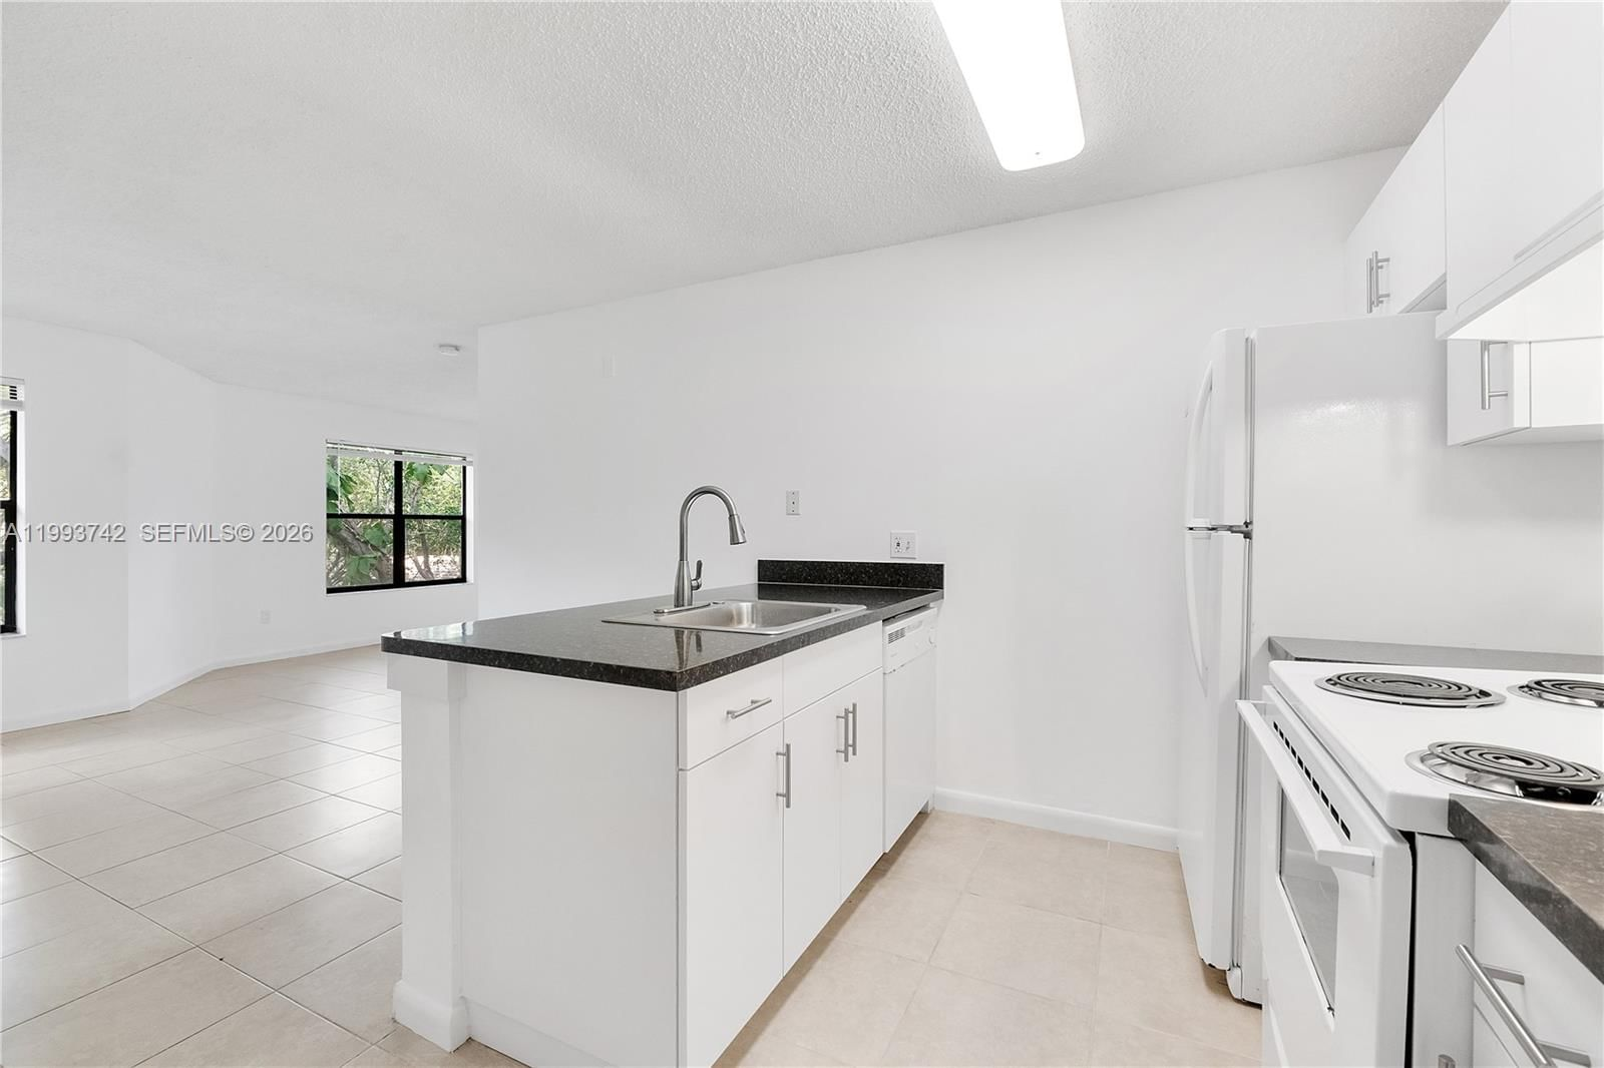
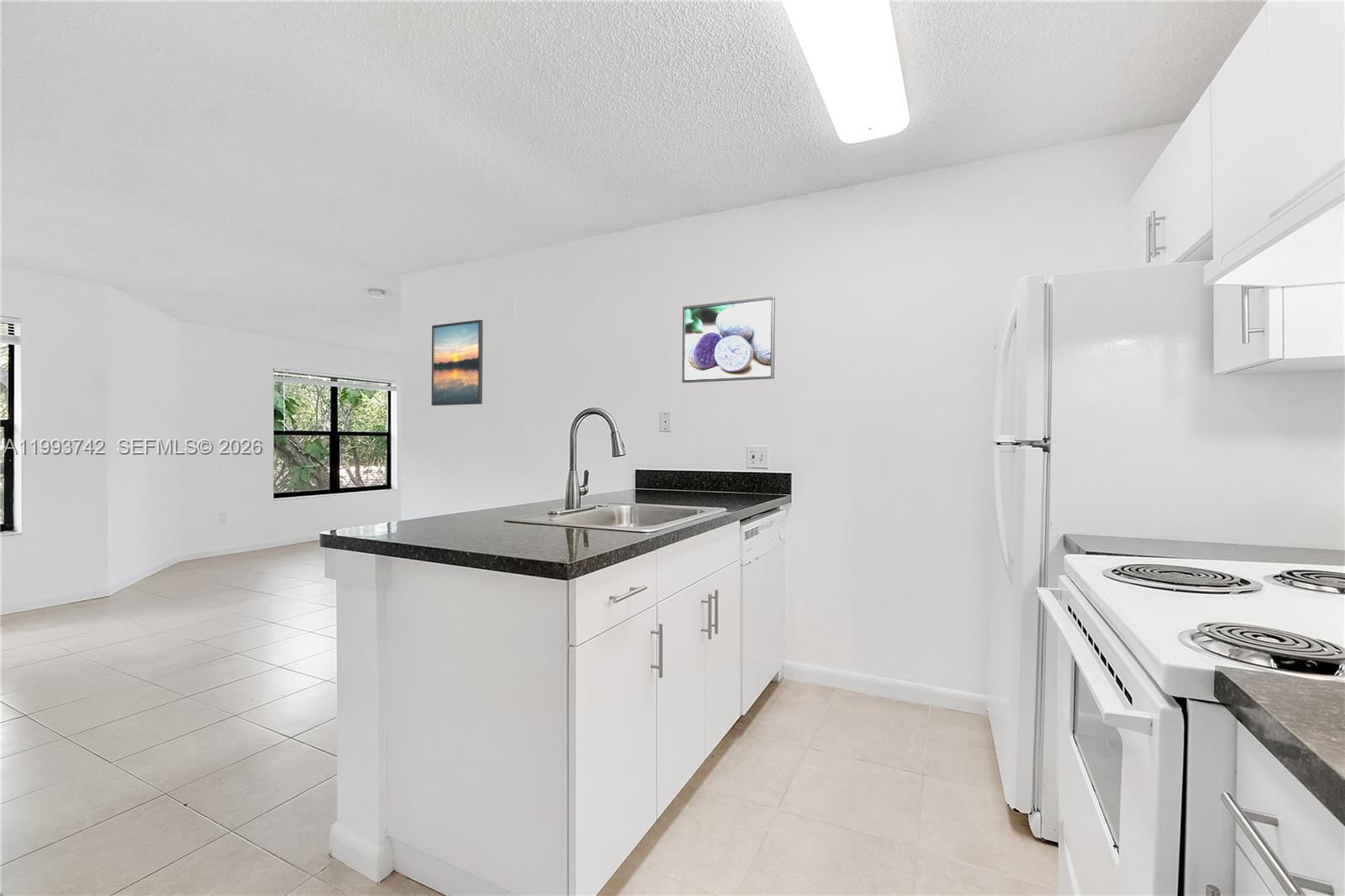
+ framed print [430,319,483,407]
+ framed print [682,296,776,383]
